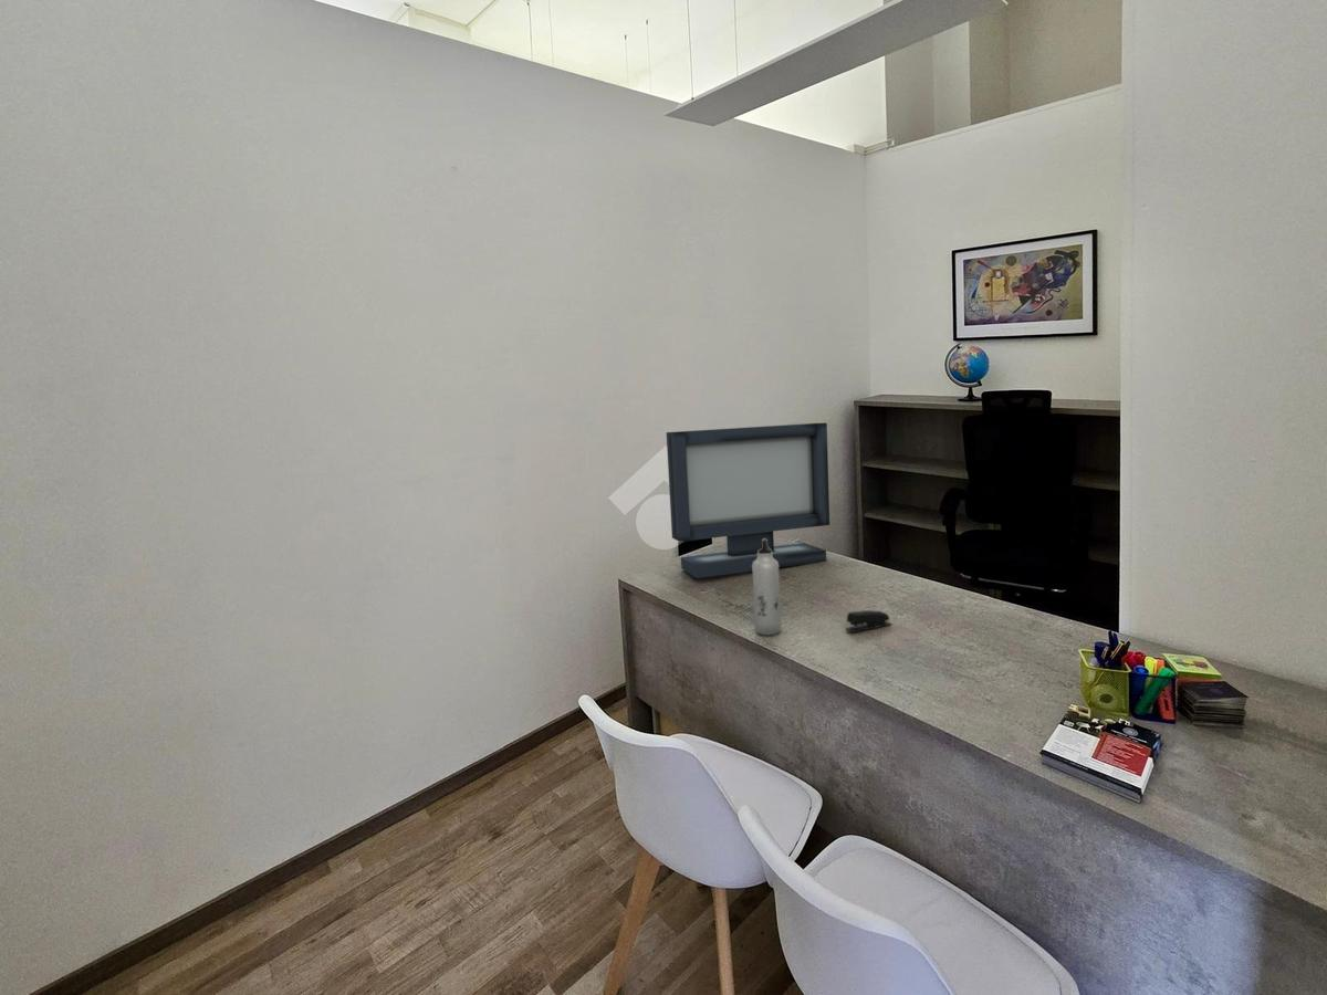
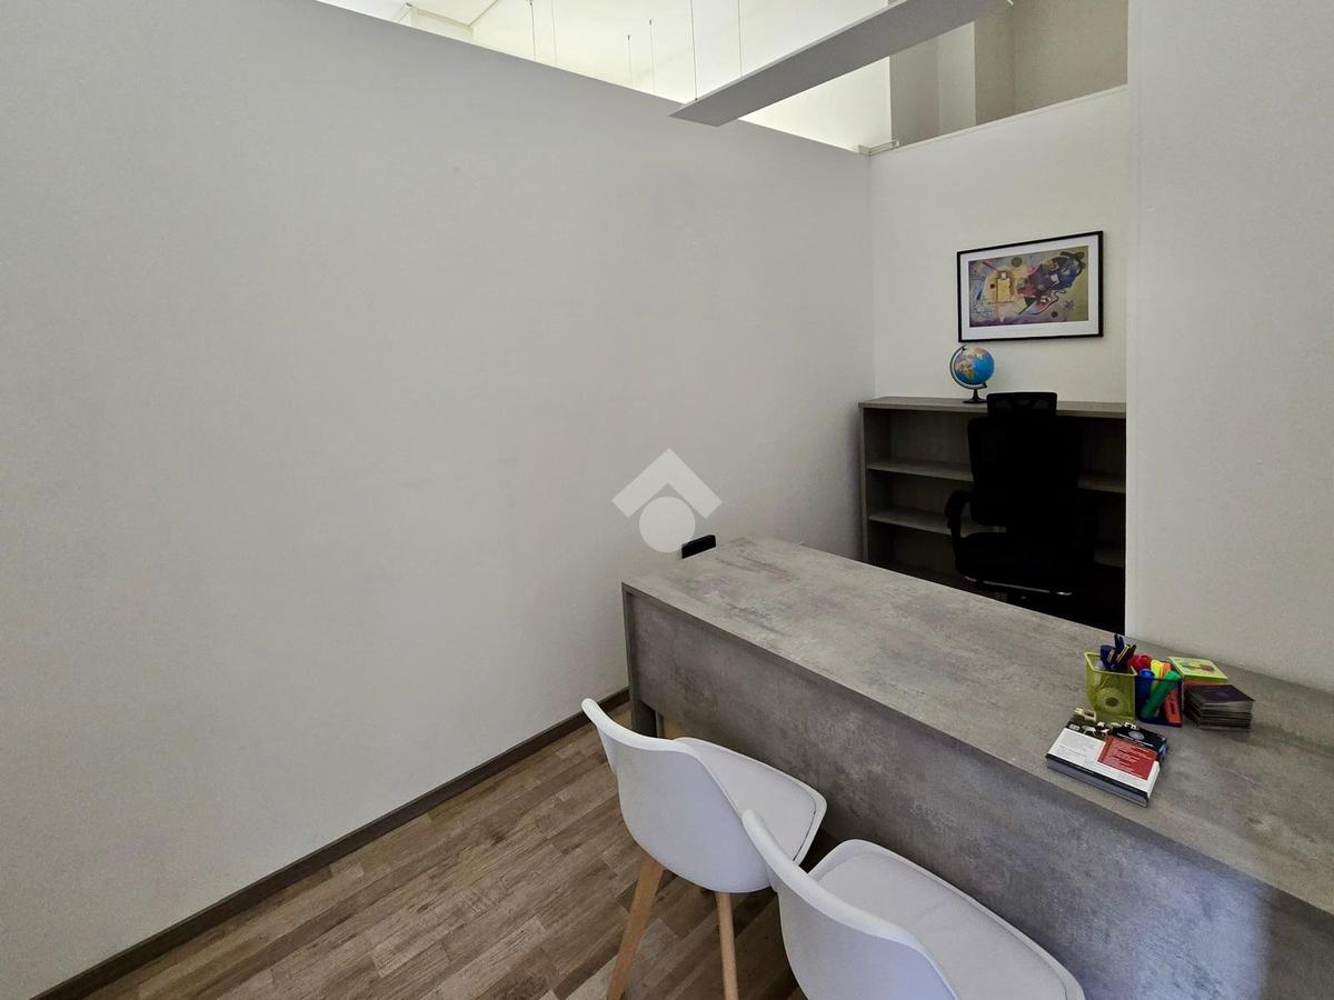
- monitor [666,422,830,579]
- stapler [845,609,892,633]
- water bottle [752,538,782,636]
